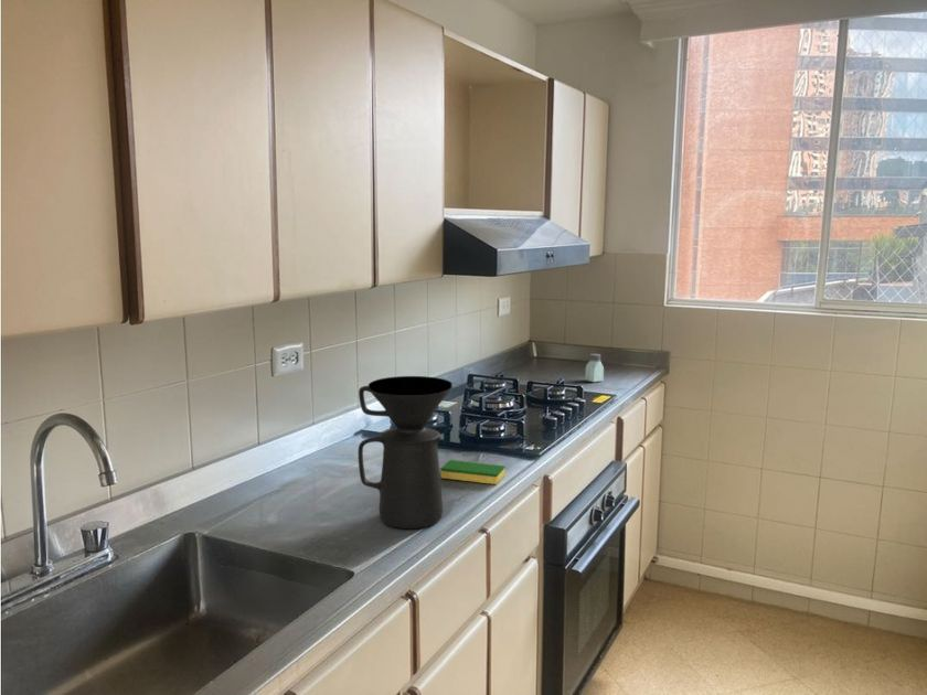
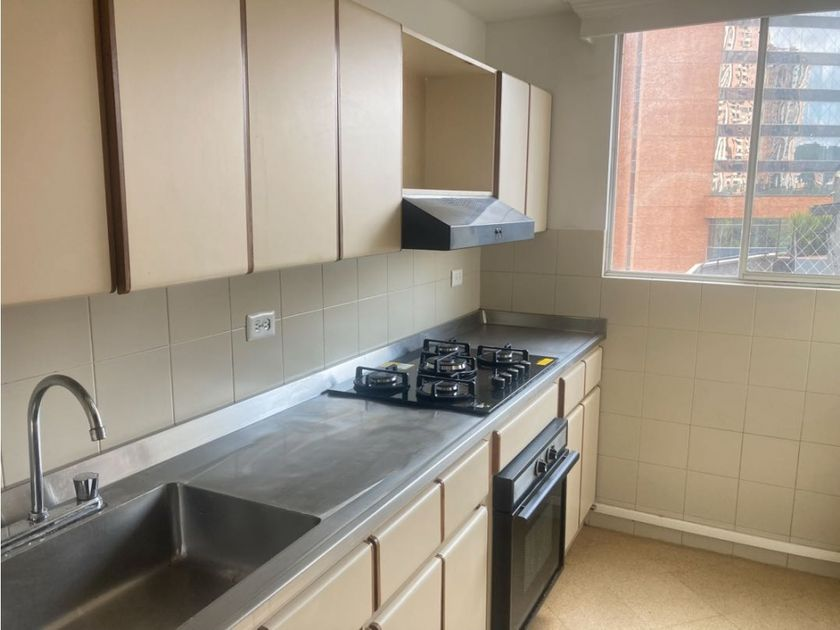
- saltshaker [584,353,605,383]
- coffee maker [358,375,454,530]
- dish sponge [439,459,505,485]
